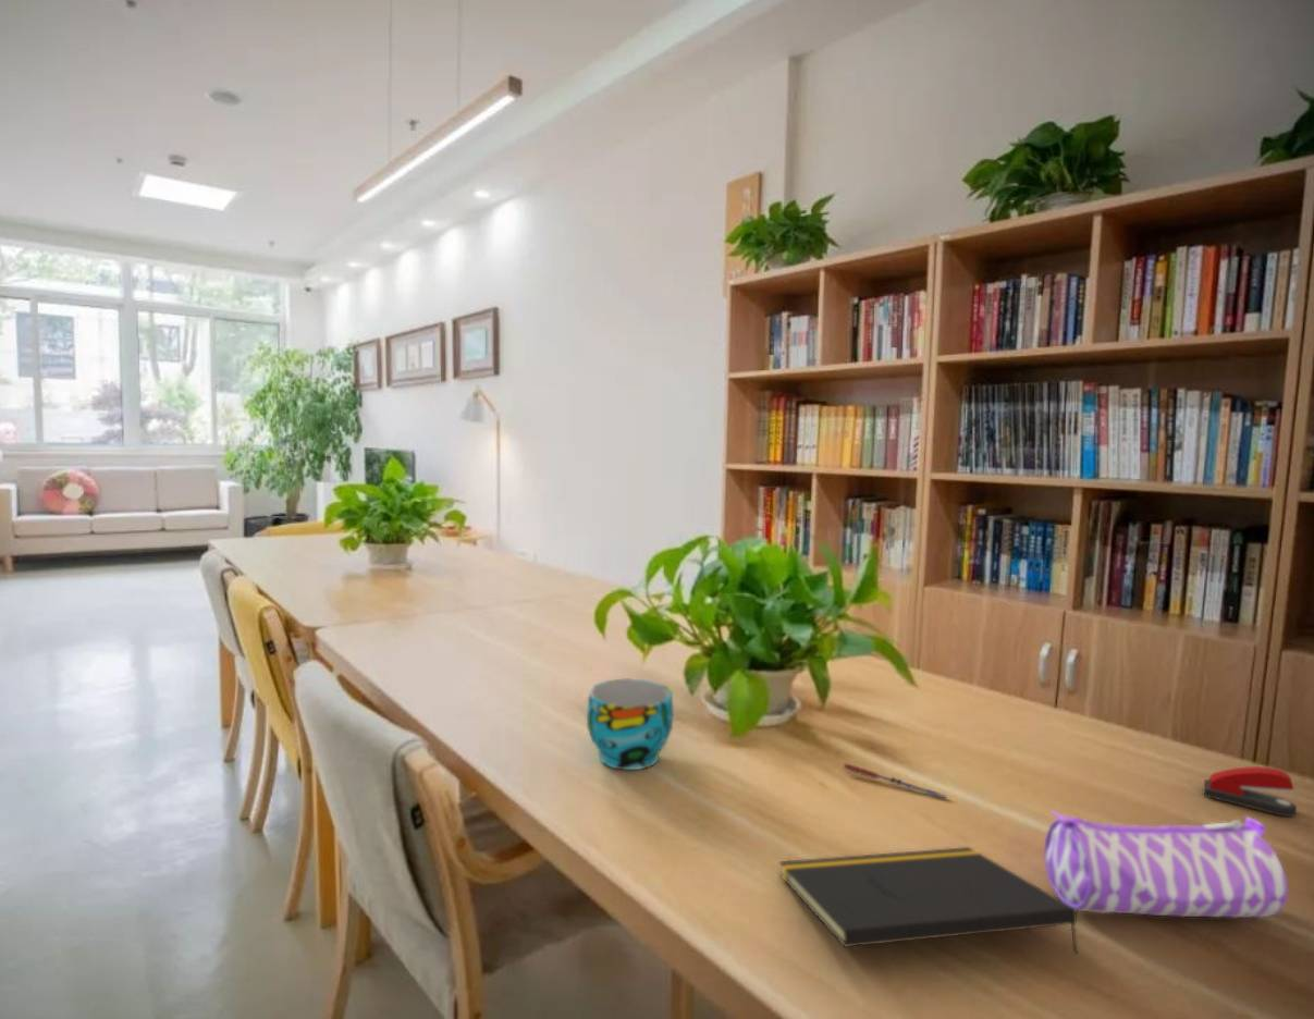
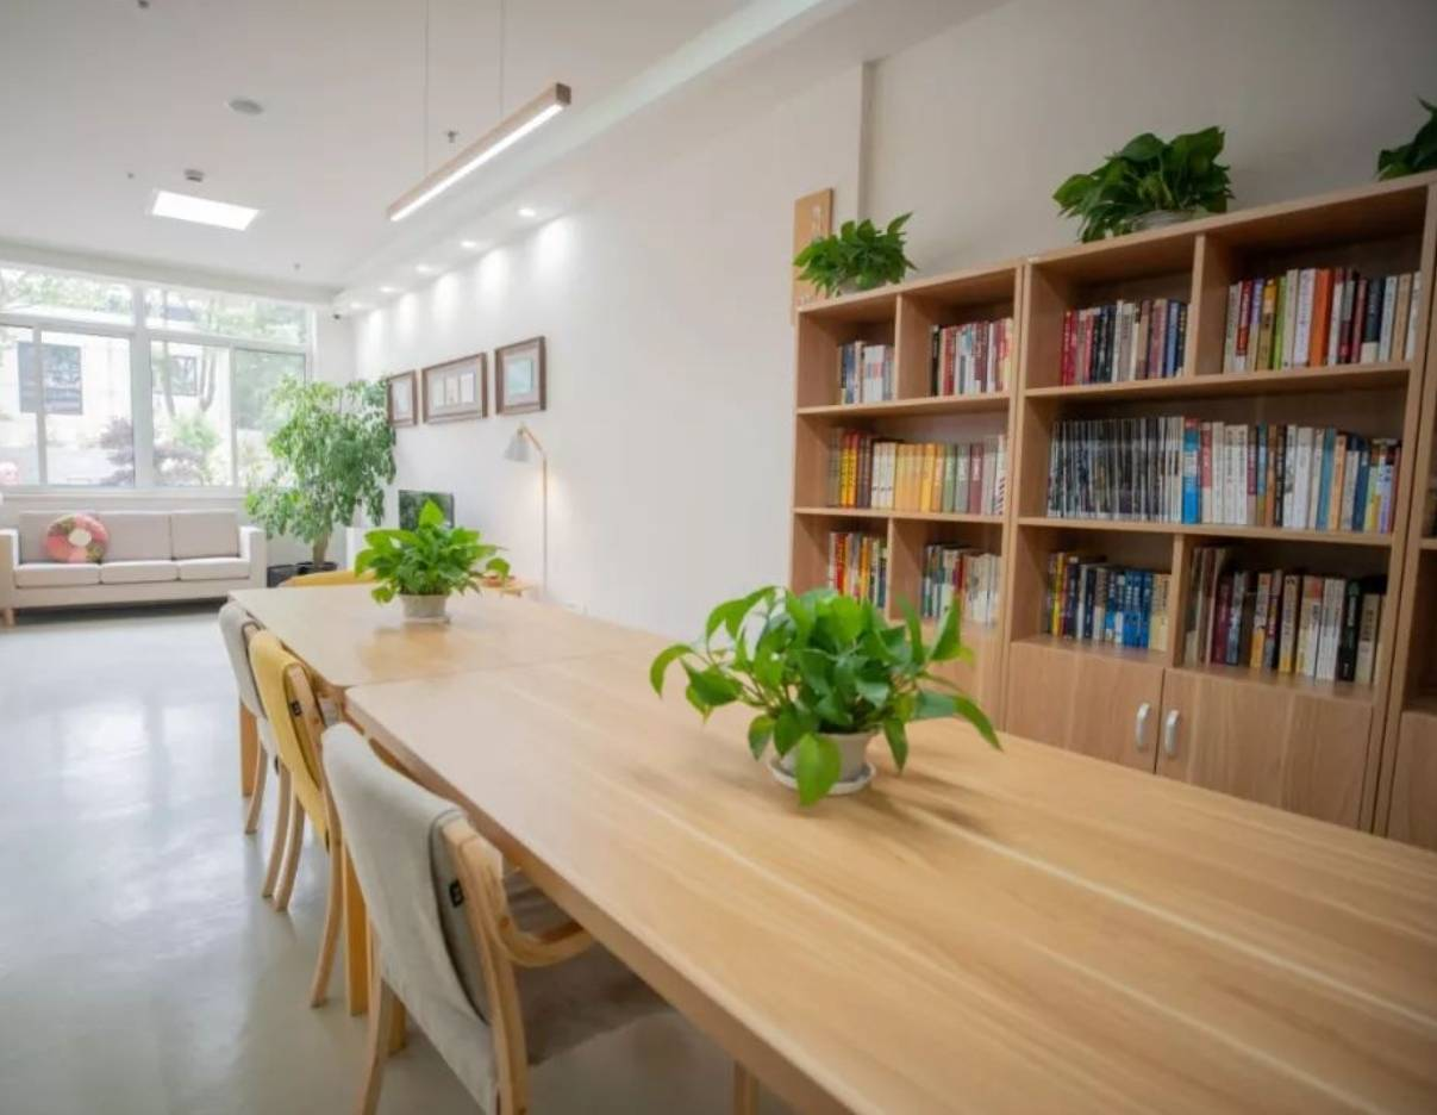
- pencil case [1043,810,1289,919]
- cup [586,678,675,771]
- pen [843,762,948,800]
- stapler [1203,765,1298,818]
- notepad [778,846,1080,956]
